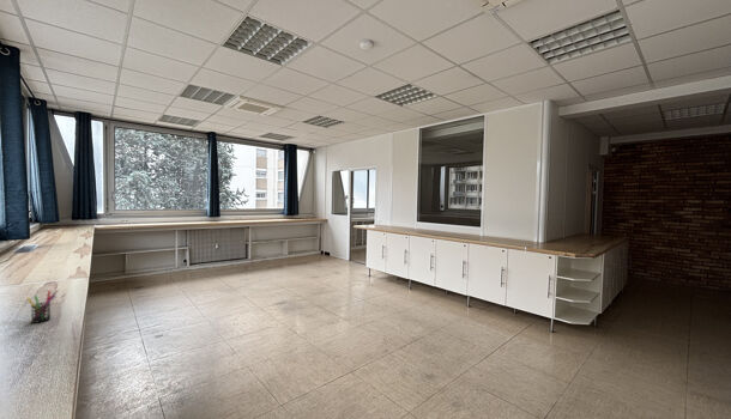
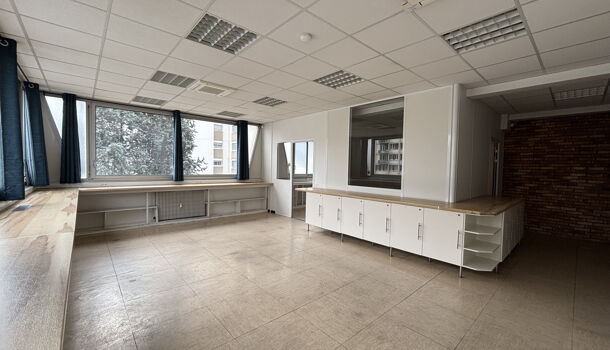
- pen holder [25,290,56,324]
